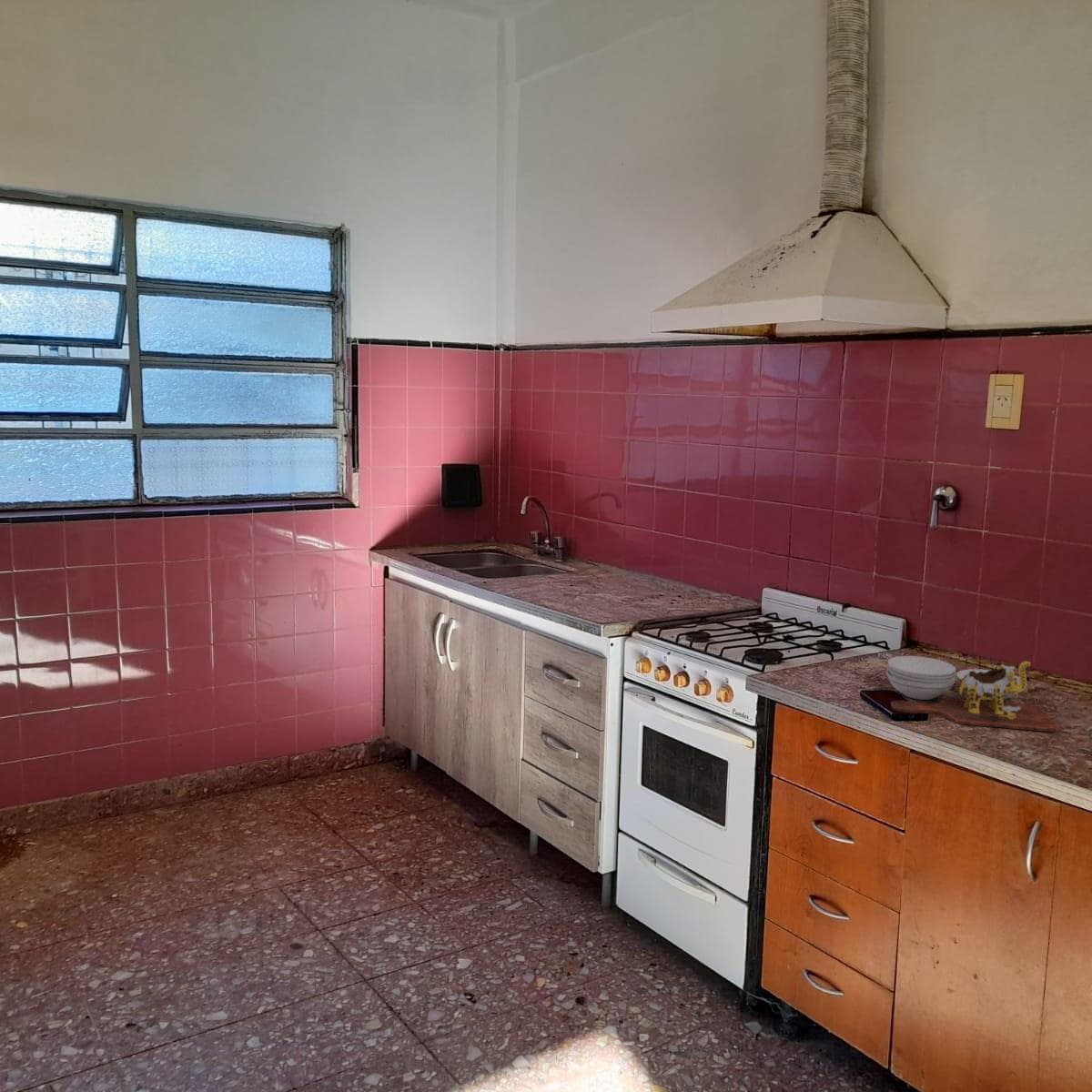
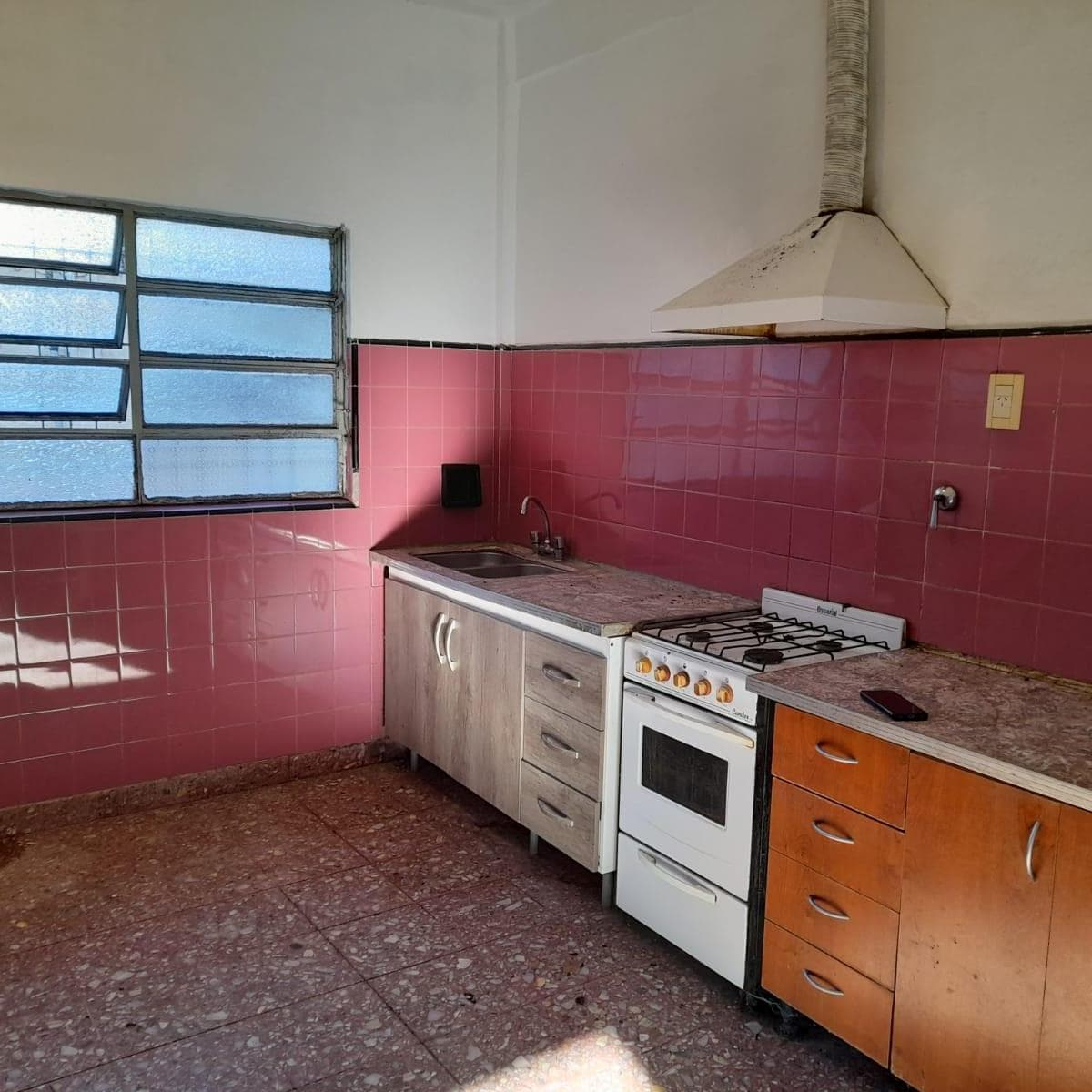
- cutting board [885,655,1059,733]
